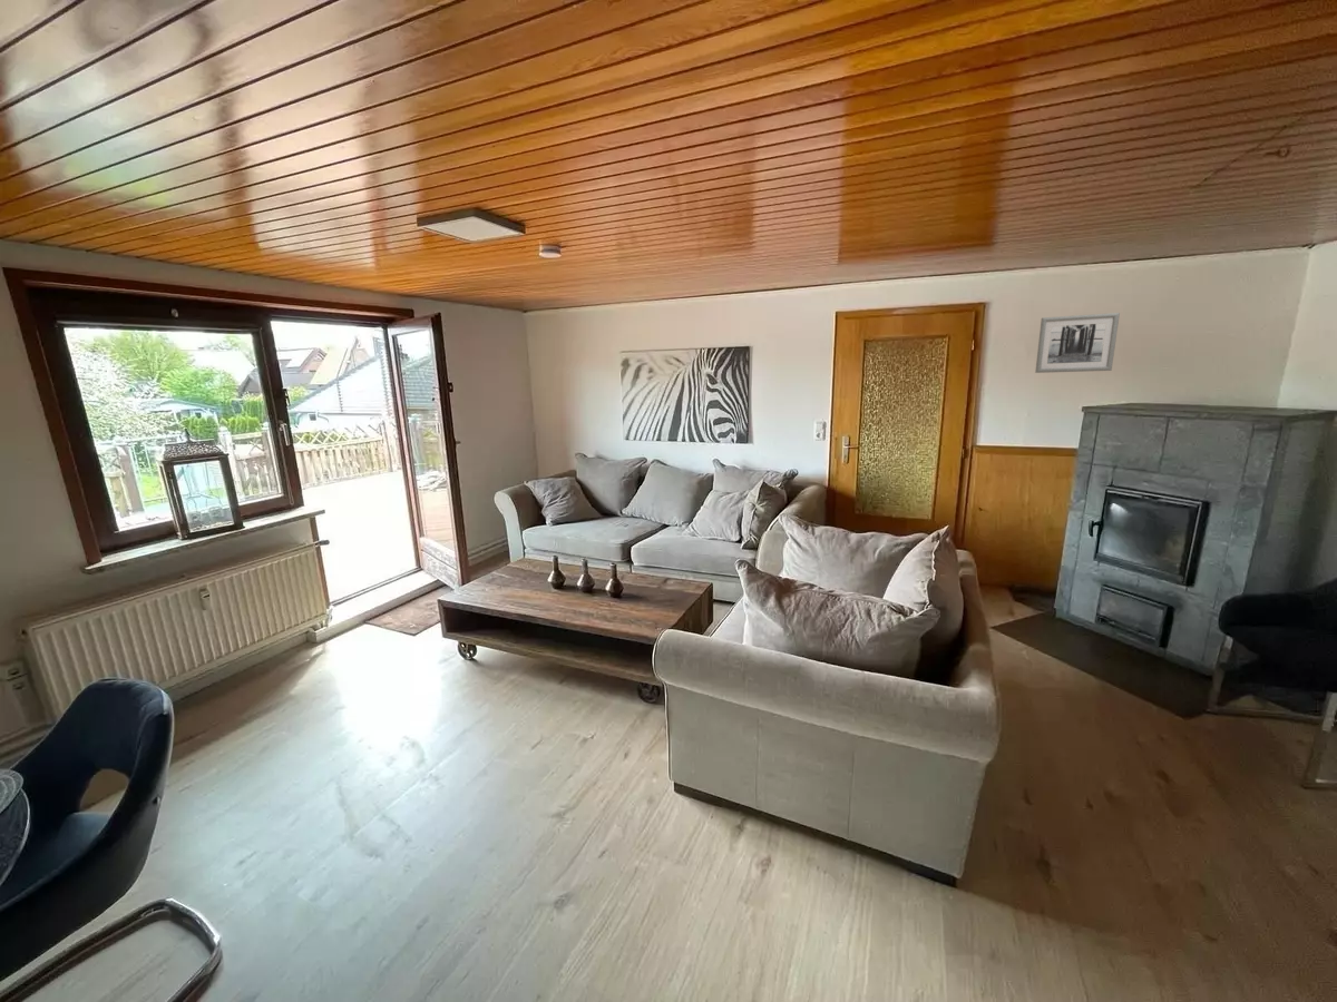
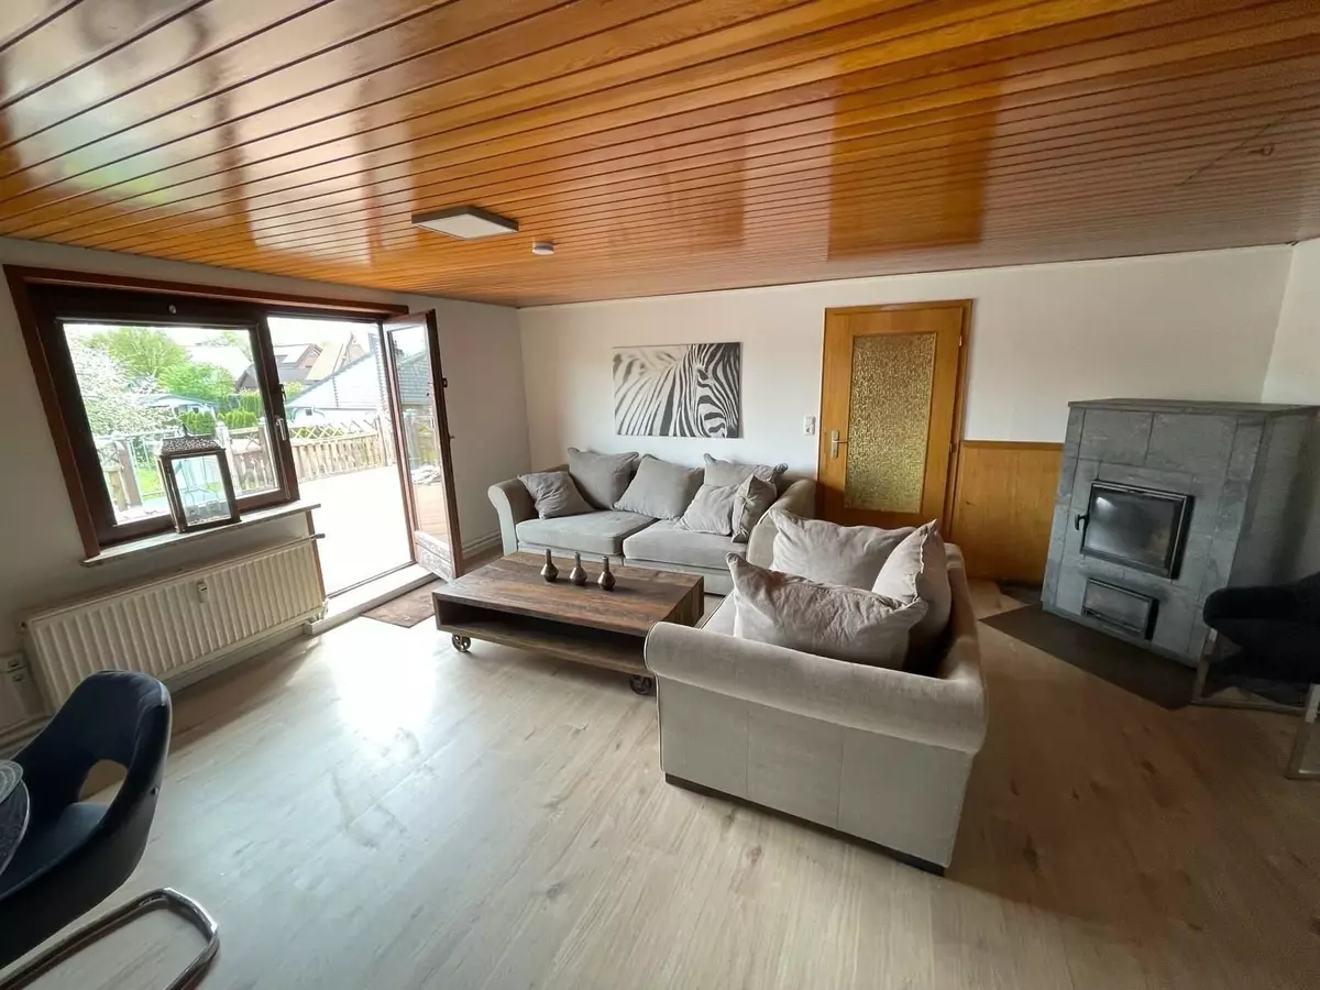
- wall art [1034,312,1121,374]
